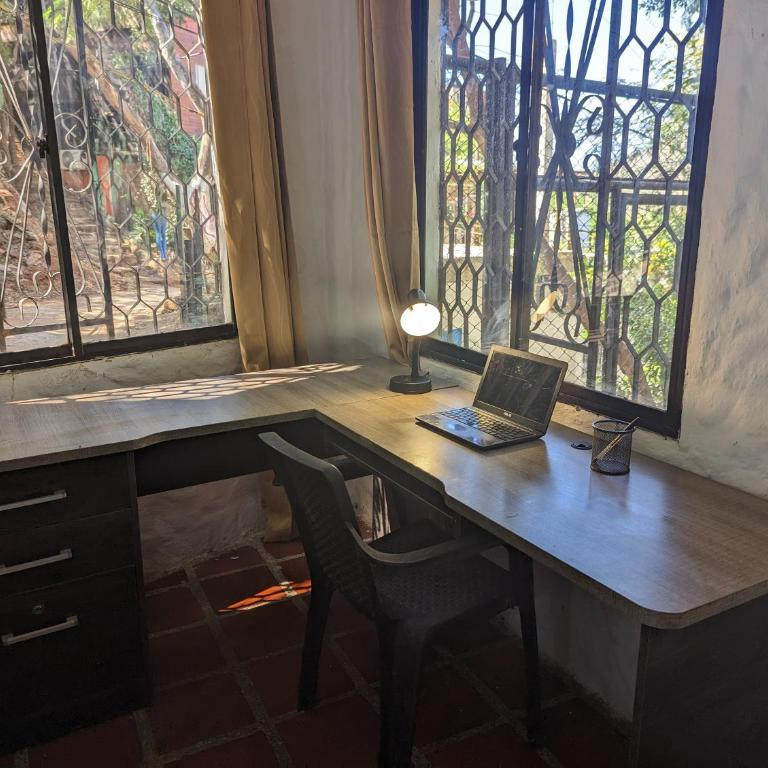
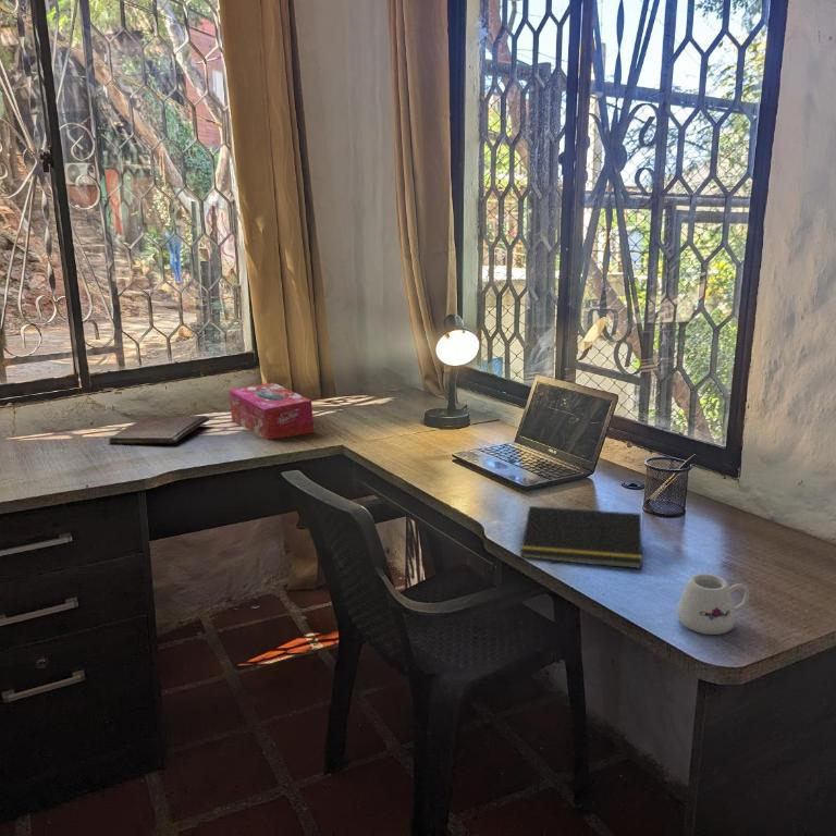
+ notepad [519,505,643,569]
+ tissue box [228,381,315,441]
+ mug [676,573,751,636]
+ book [108,415,211,445]
